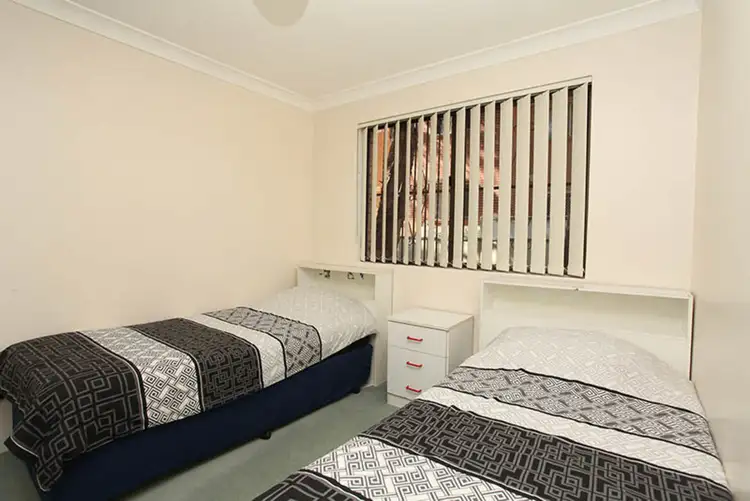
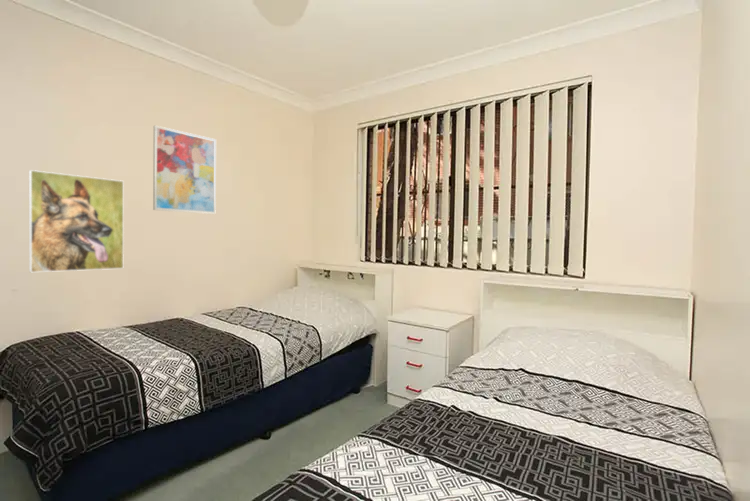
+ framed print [28,169,125,273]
+ wall art [152,124,217,215]
